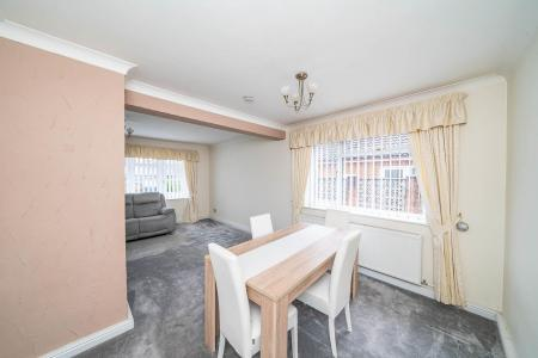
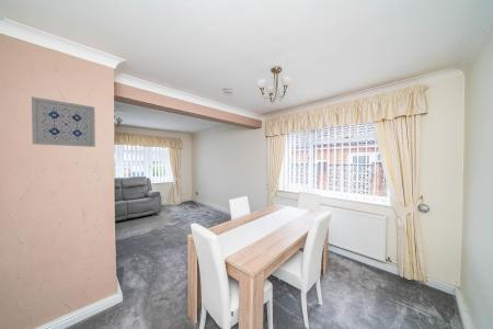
+ wall art [31,95,96,148]
